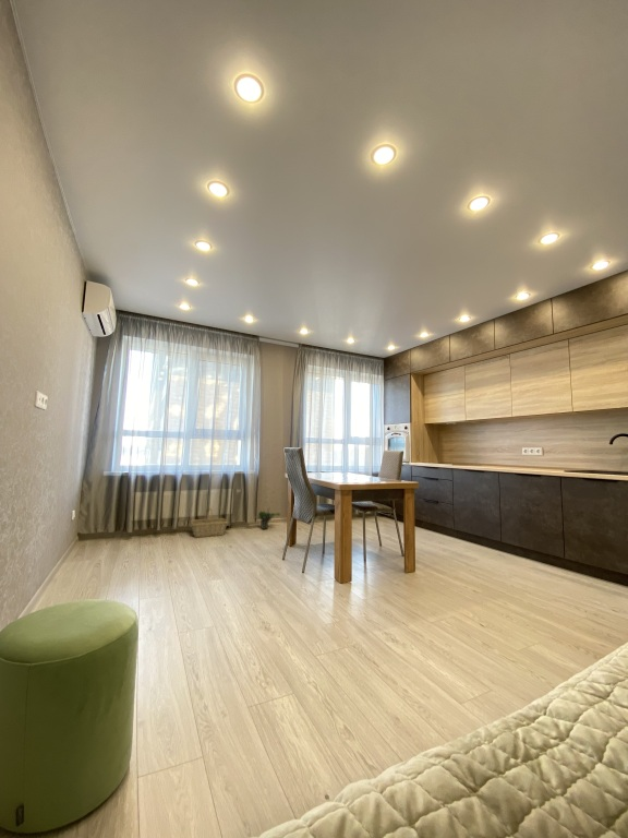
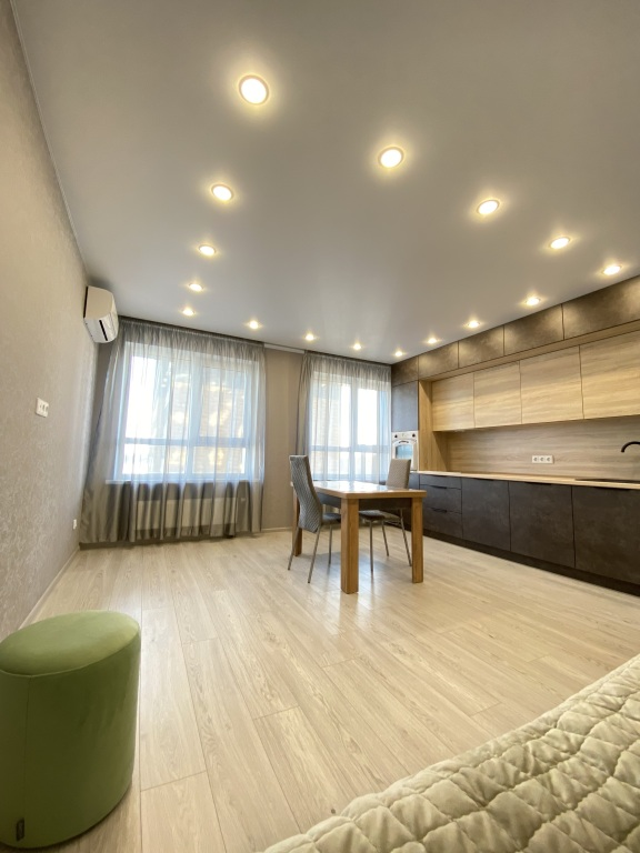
- basket [190,507,229,538]
- potted plant [254,505,281,530]
